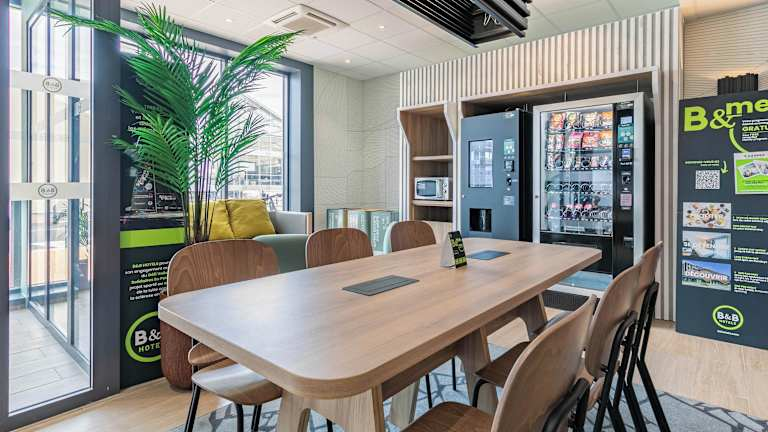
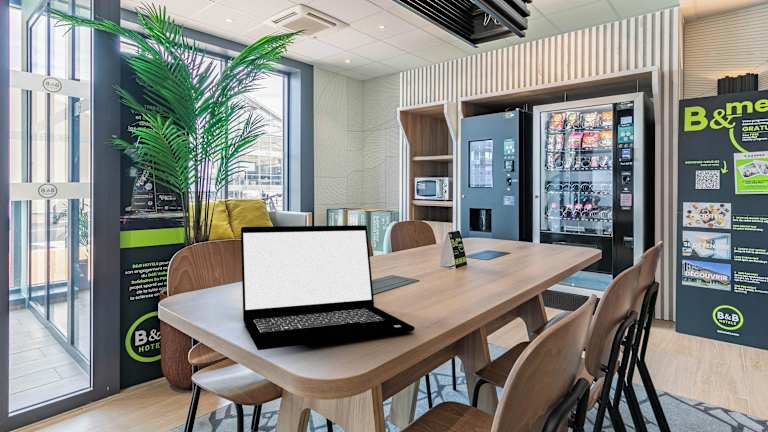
+ laptop [240,224,416,351]
